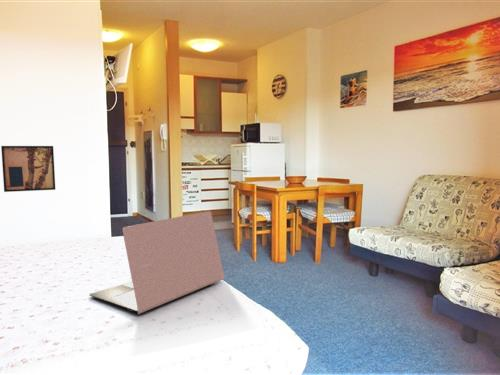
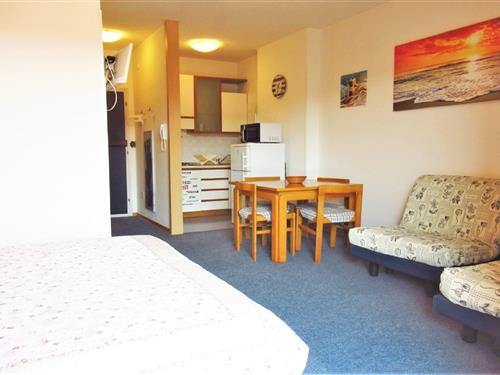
- wall art [0,145,56,193]
- laptop [89,210,225,315]
